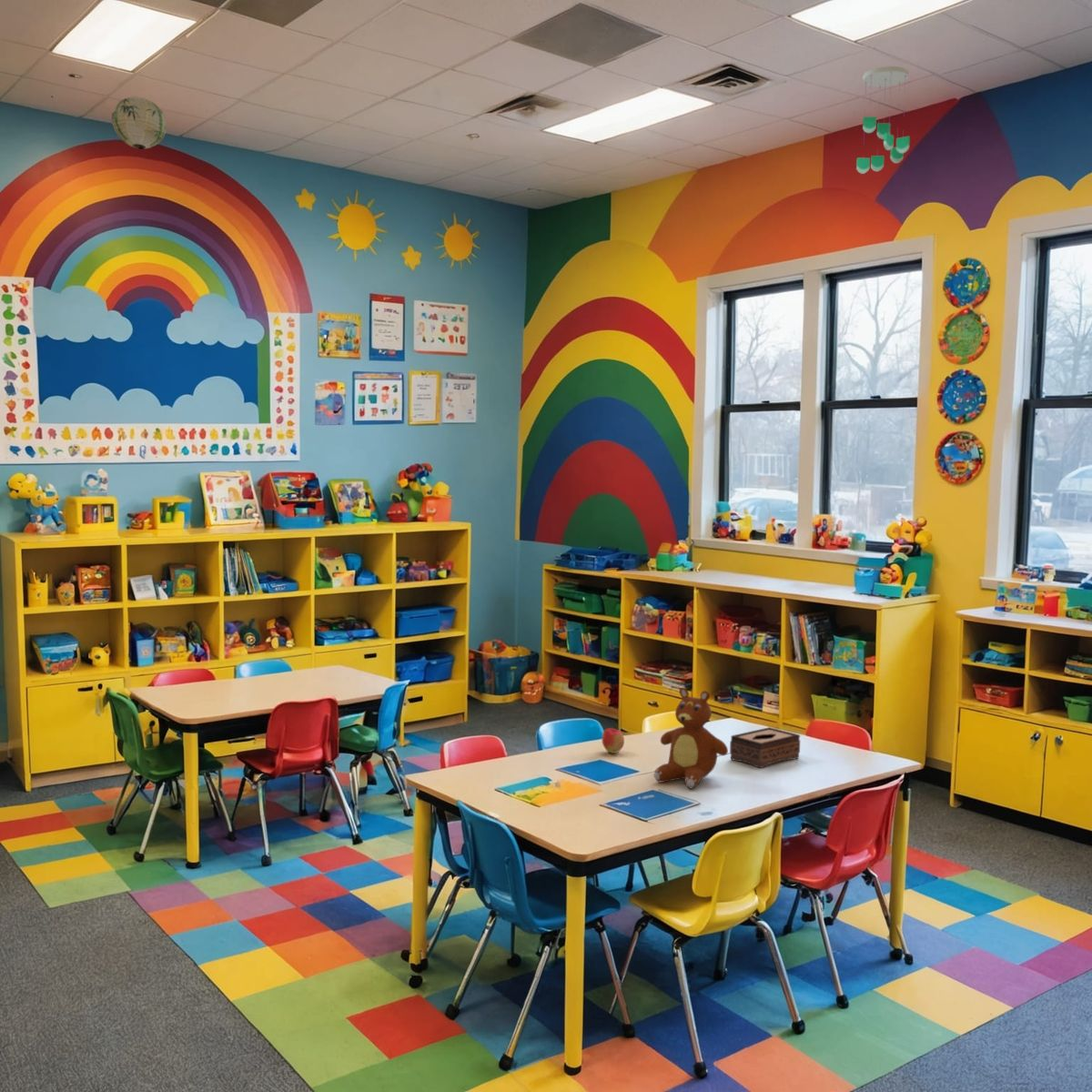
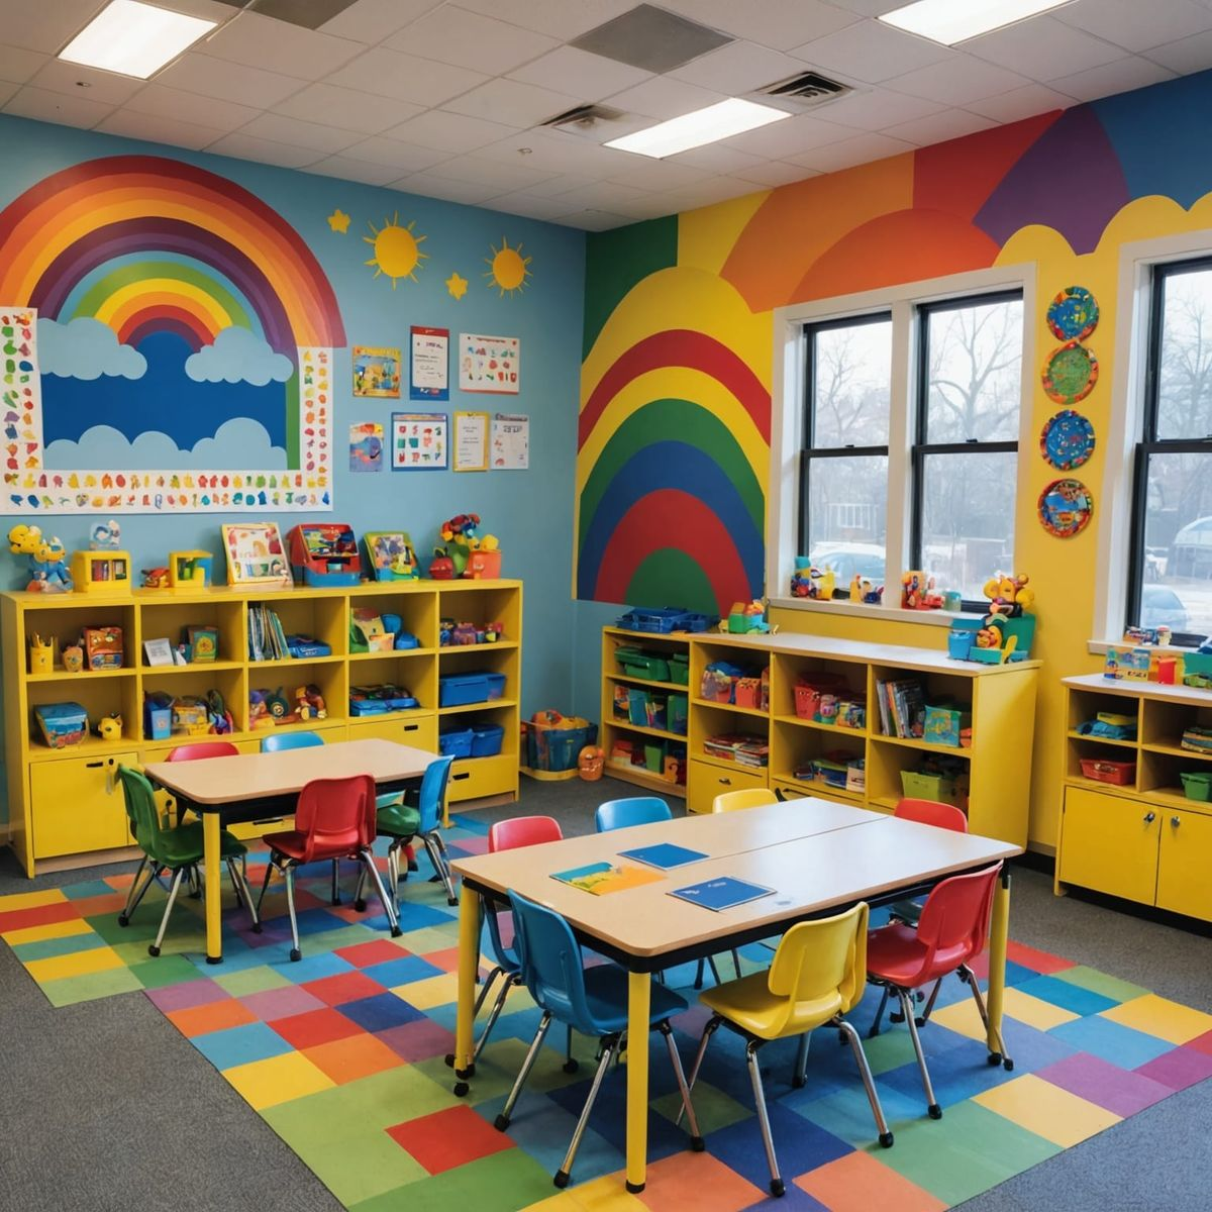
- teddy bear [653,687,729,789]
- paper lantern [111,96,167,150]
- apple [602,727,625,754]
- tissue box [729,726,801,769]
- ceiling mobile [855,66,911,175]
